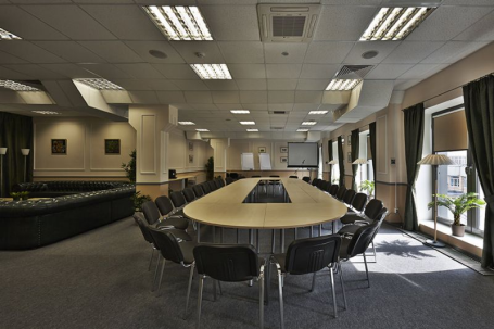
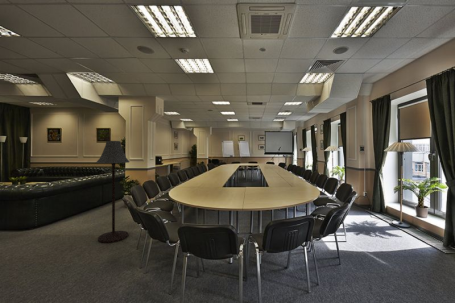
+ floor lamp [95,140,131,244]
